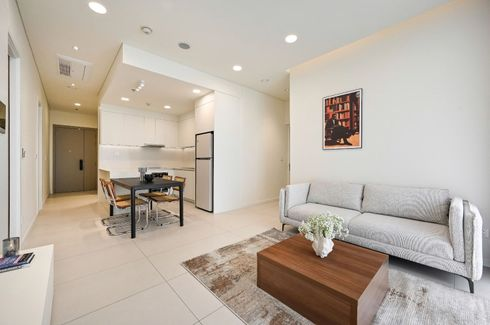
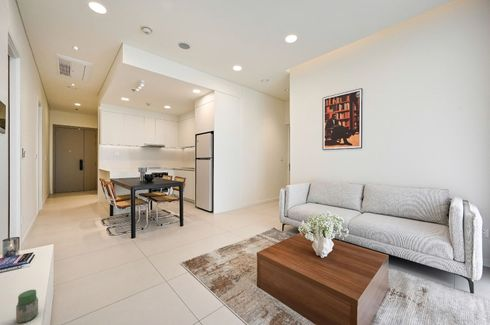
+ jar [15,289,39,324]
